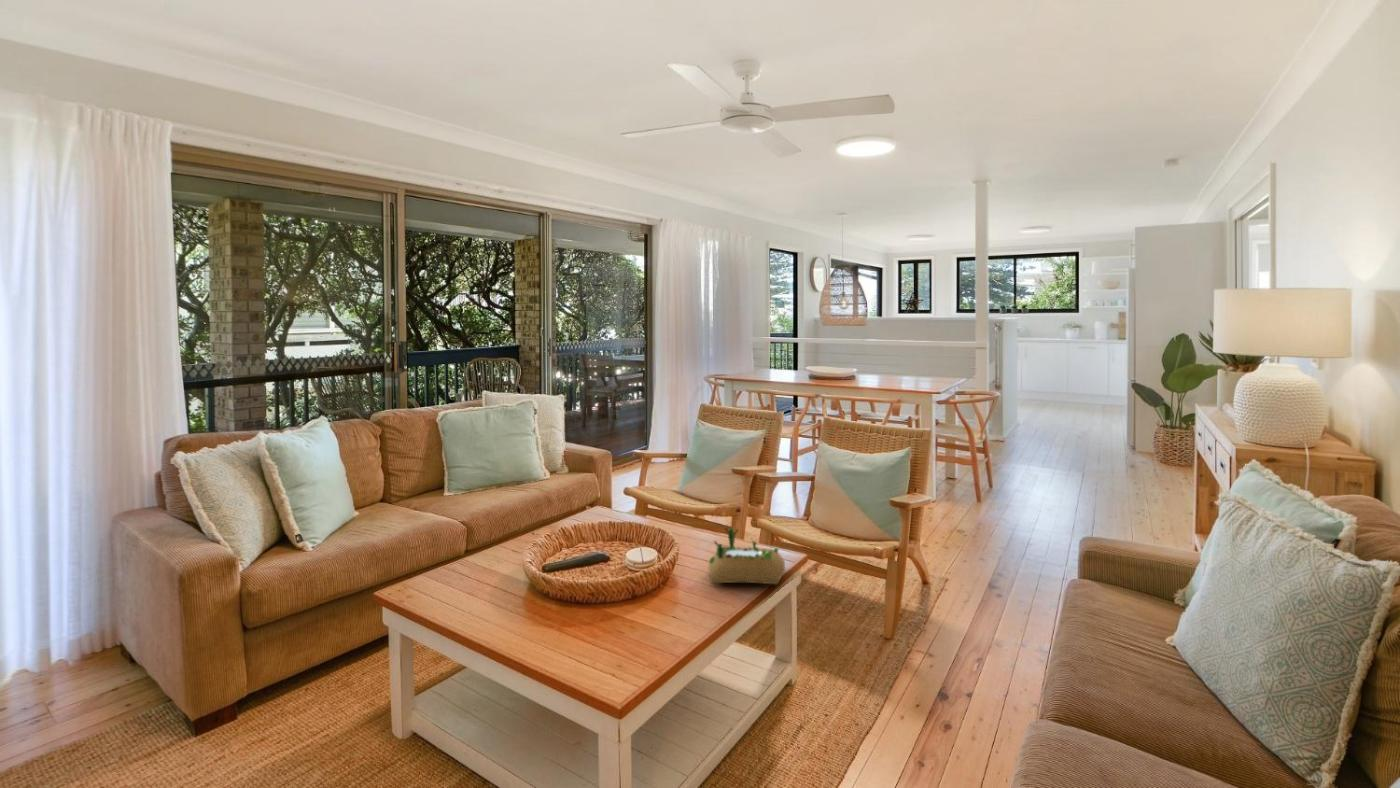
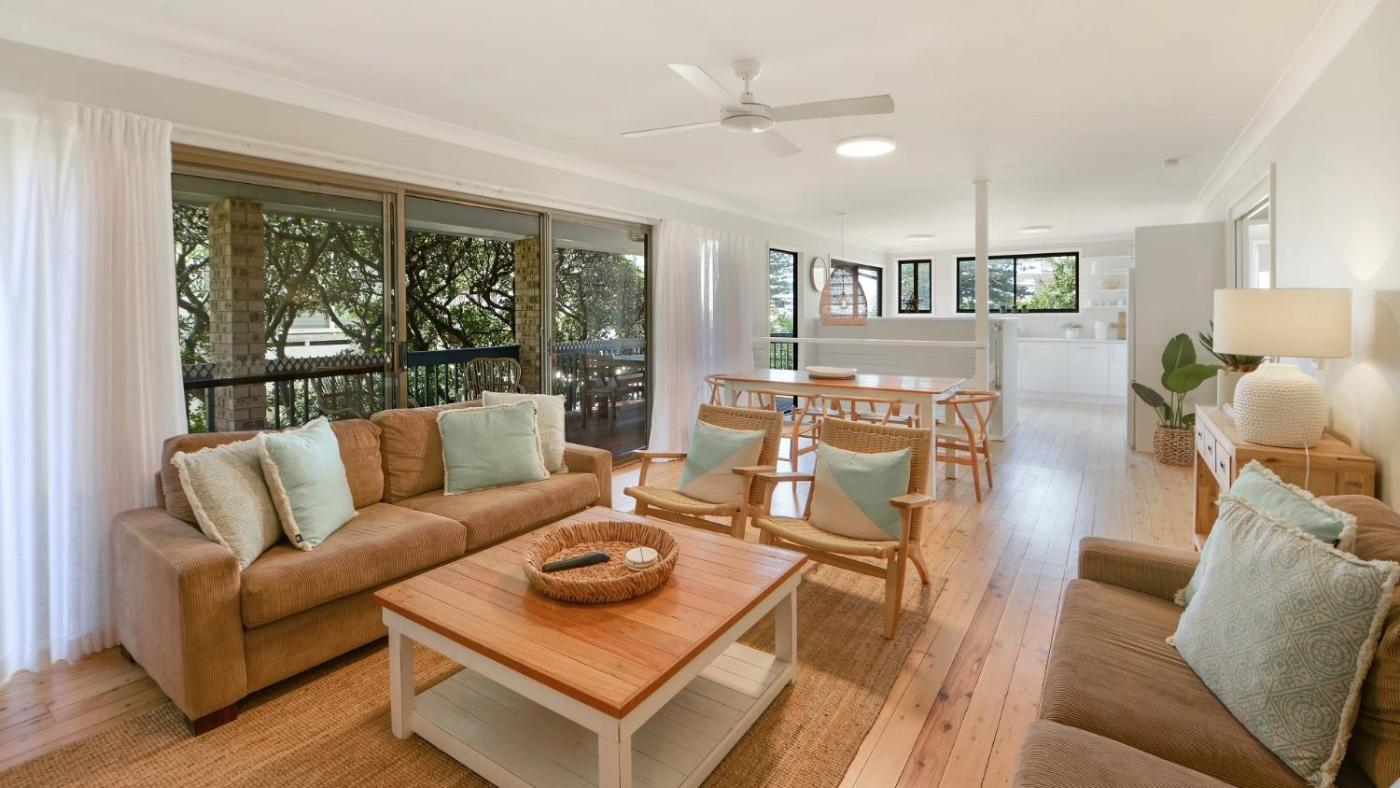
- succulent planter [707,526,786,585]
